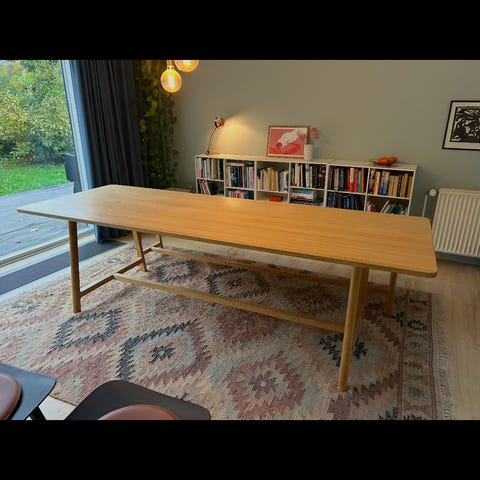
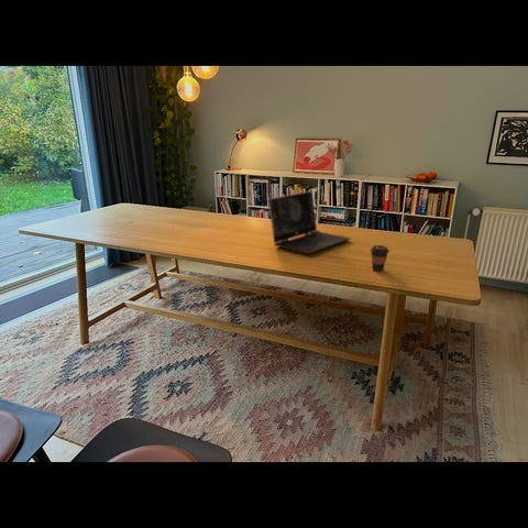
+ laptop [267,190,351,255]
+ coffee cup [370,244,391,273]
